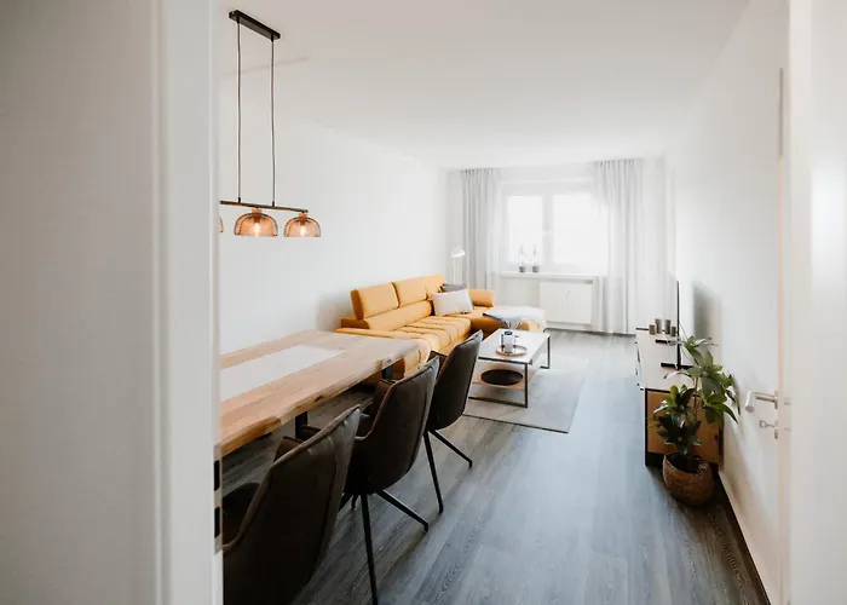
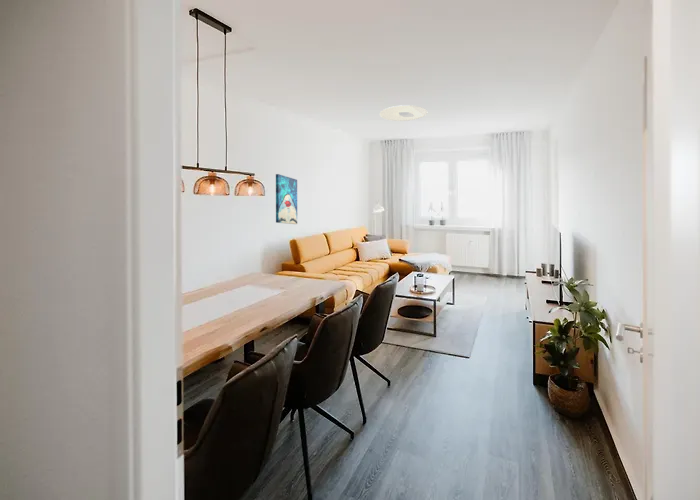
+ ceiling light [379,104,428,122]
+ wall art [275,173,298,225]
